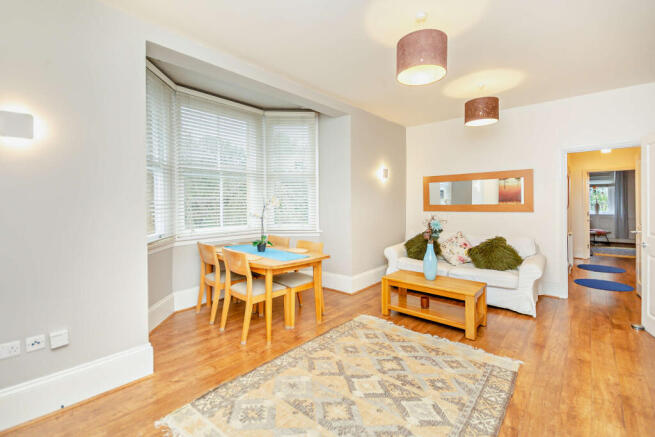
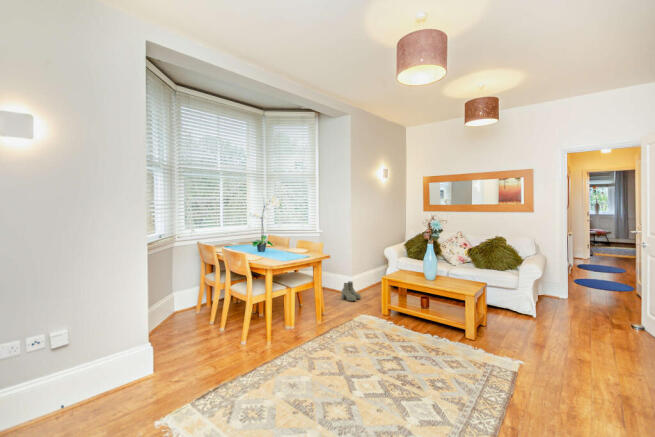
+ boots [340,280,362,302]
